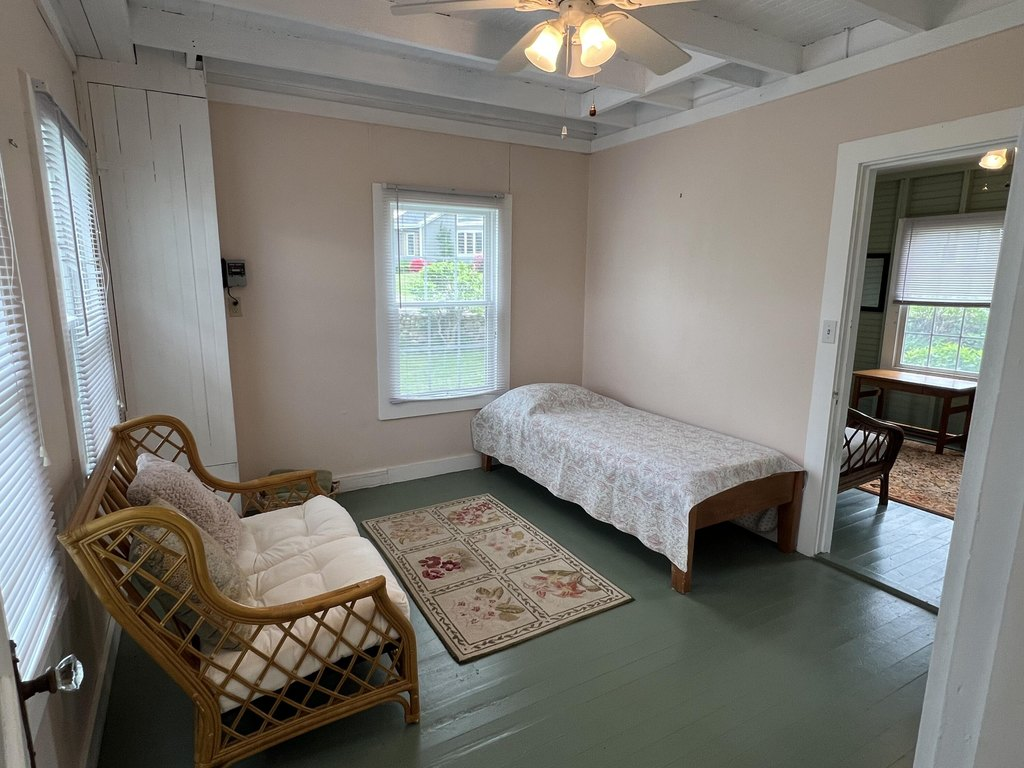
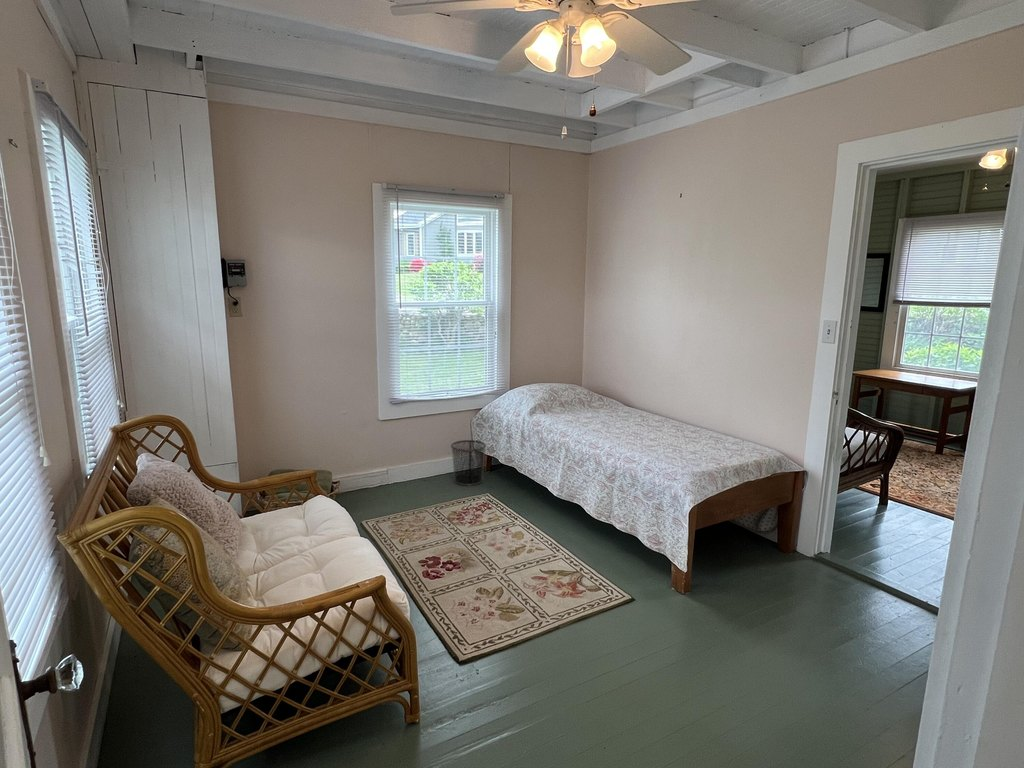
+ waste bin [450,439,487,487]
